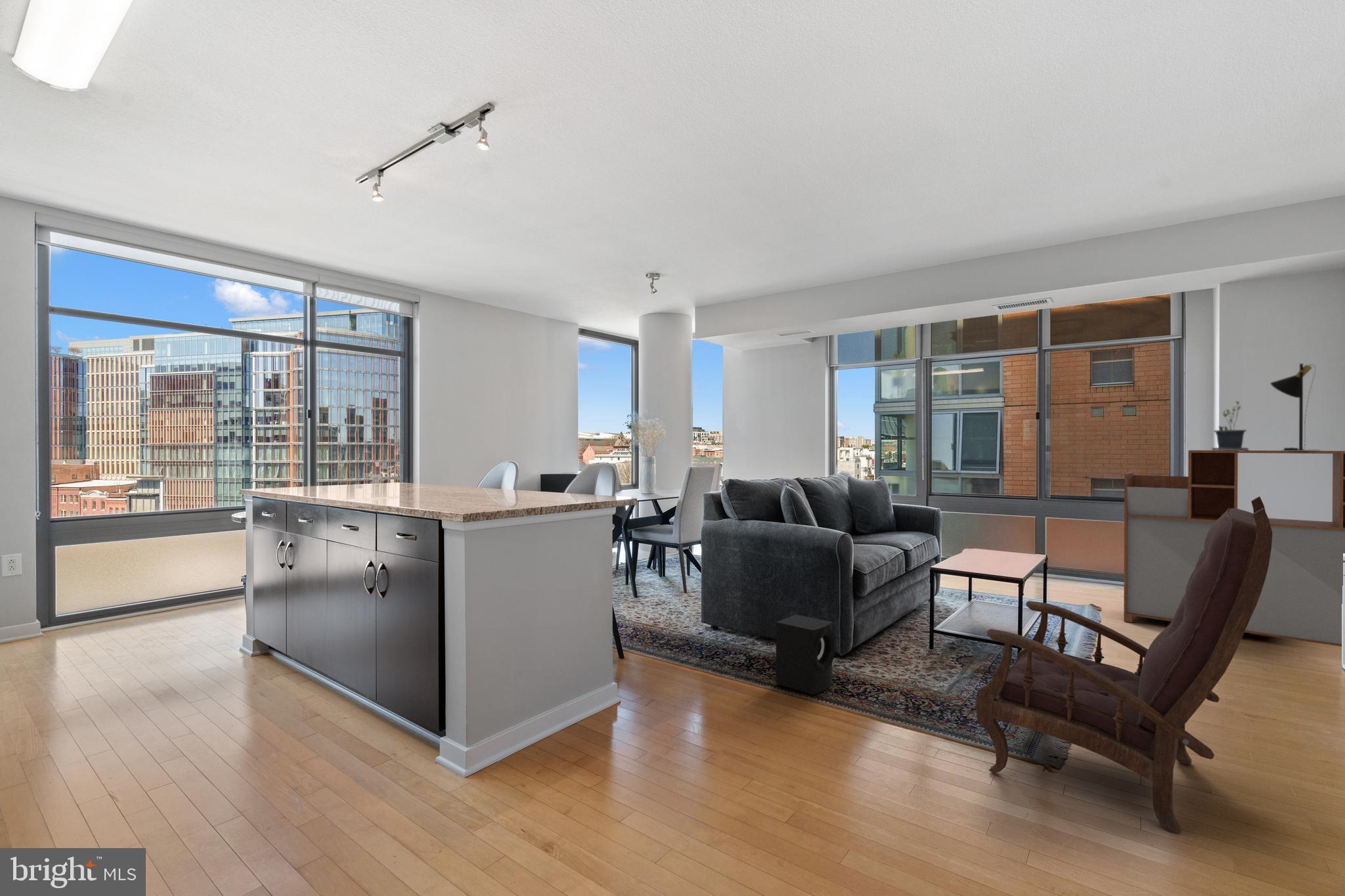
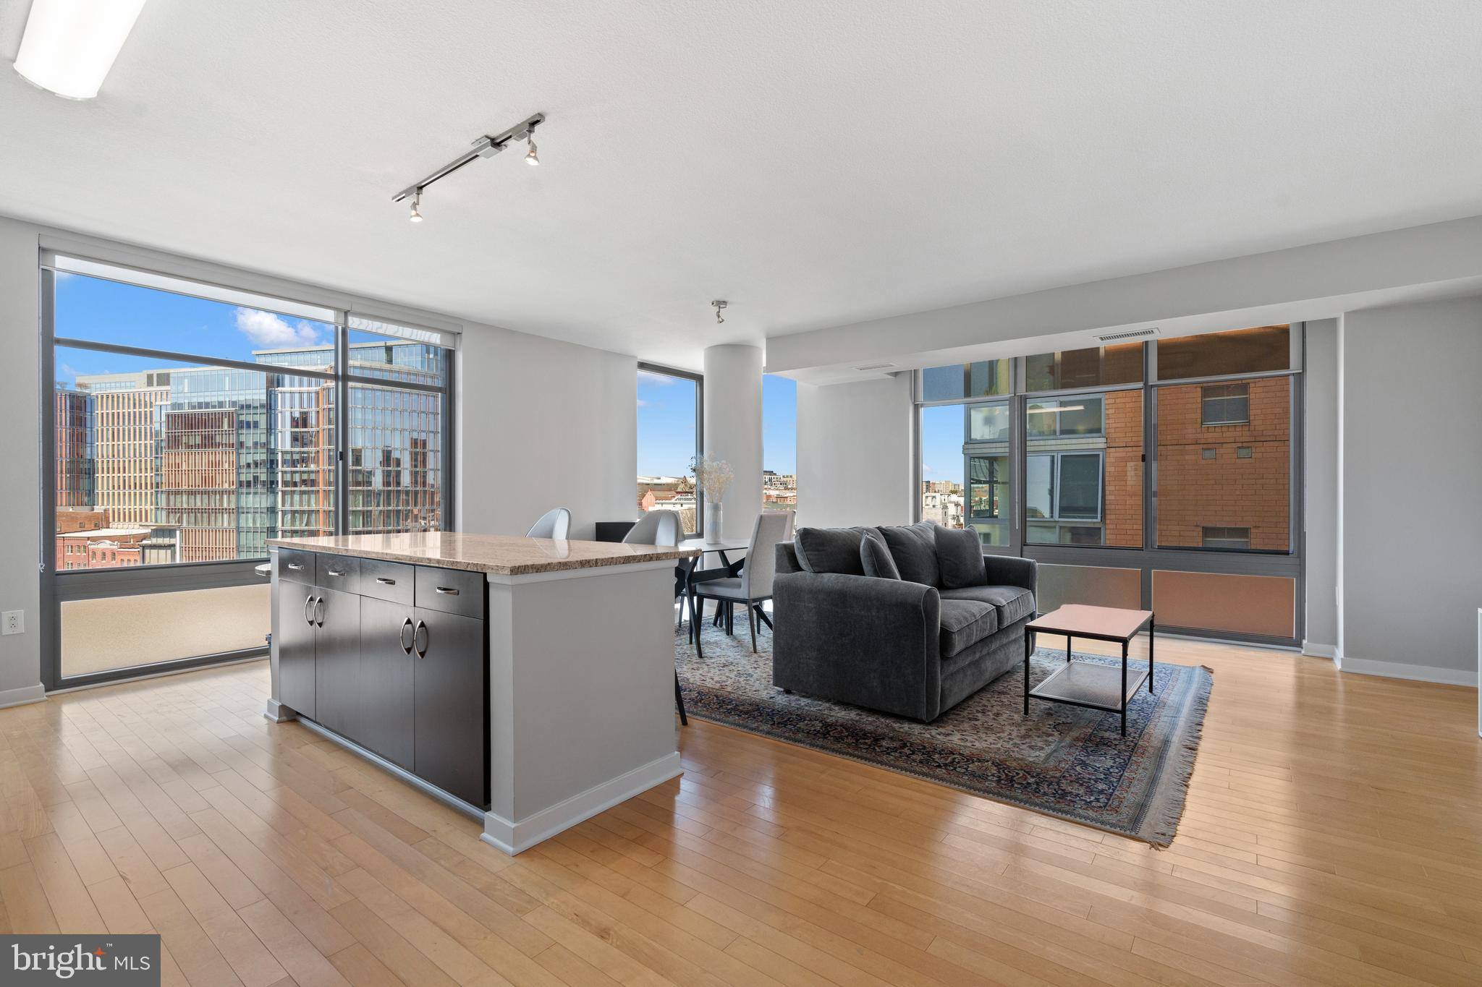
- table lamp [1269,363,1321,451]
- potted plant [1211,400,1250,451]
- armchair [975,496,1272,833]
- speaker [776,614,836,696]
- storage cabinet [1123,450,1345,647]
